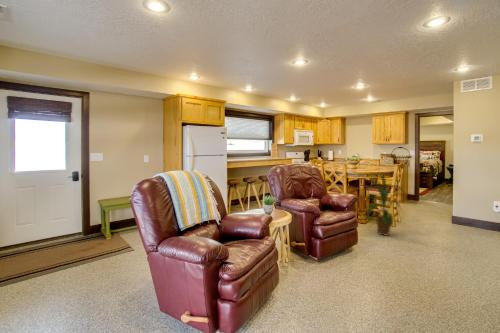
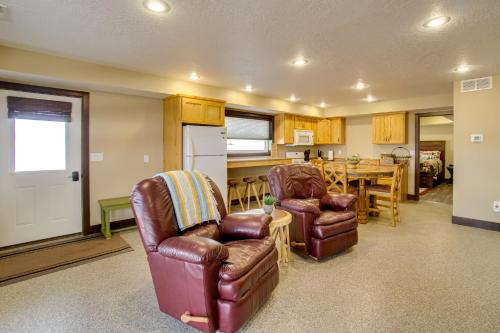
- house plant [361,173,406,237]
